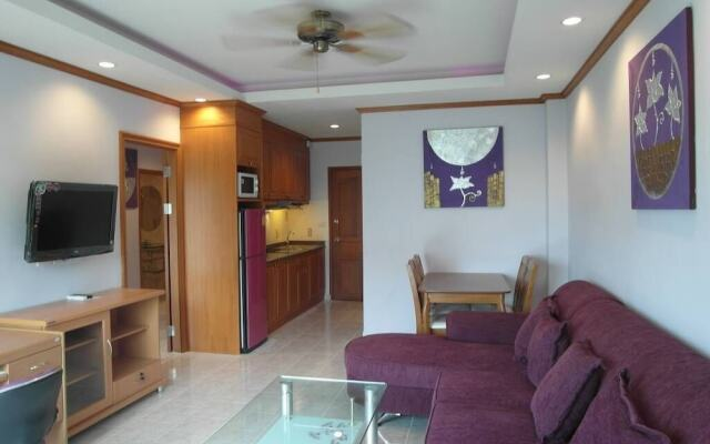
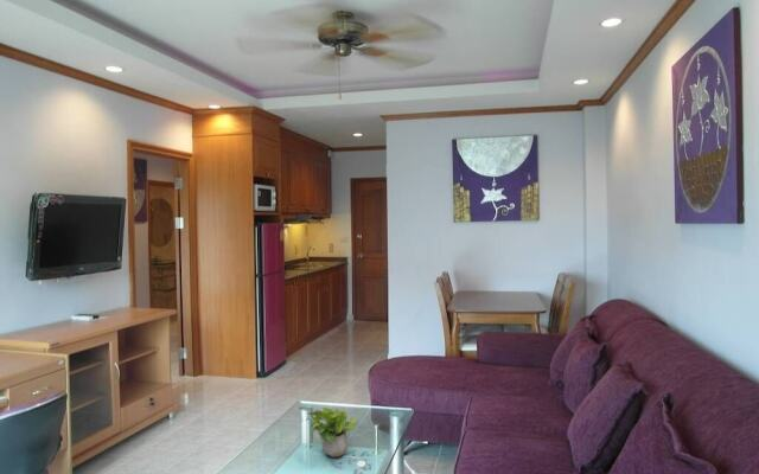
+ potted plant [307,406,357,459]
